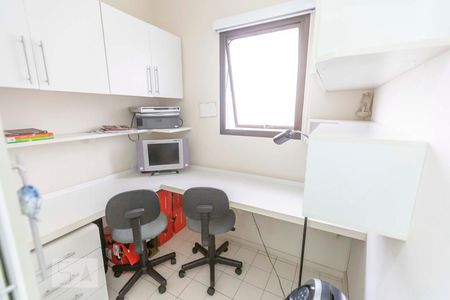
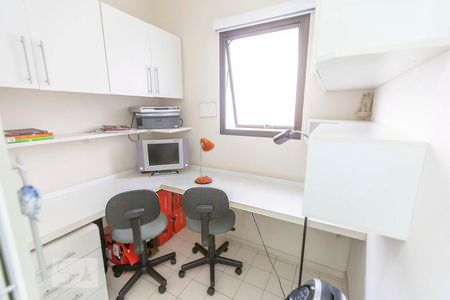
+ desk lamp [194,137,216,185]
